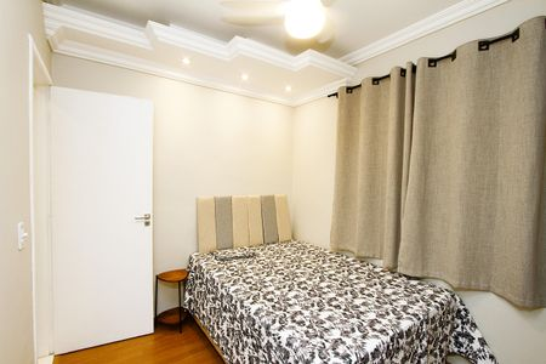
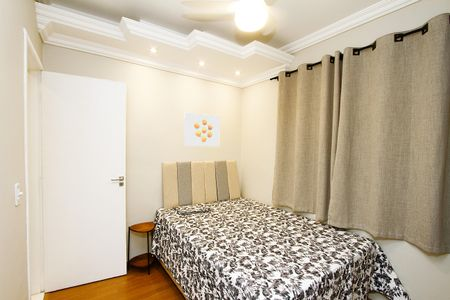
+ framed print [183,112,221,147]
